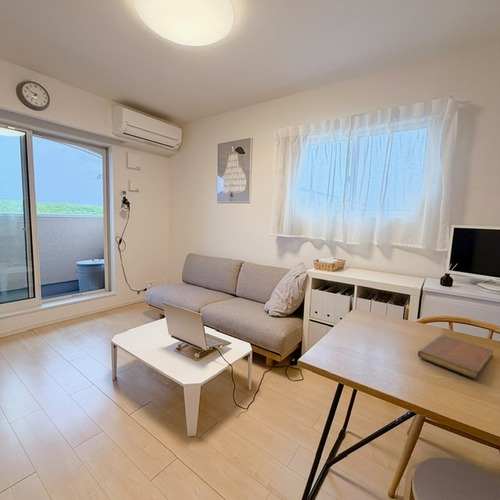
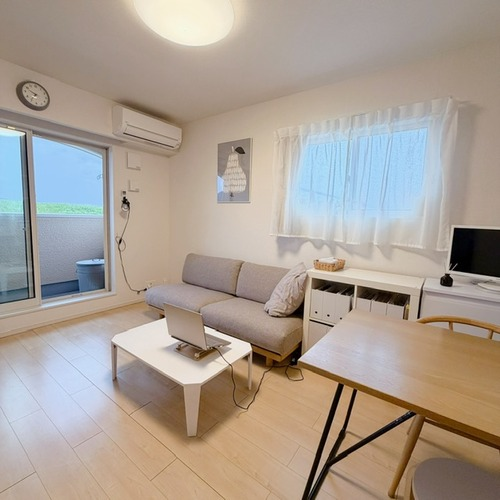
- notebook [417,334,495,380]
